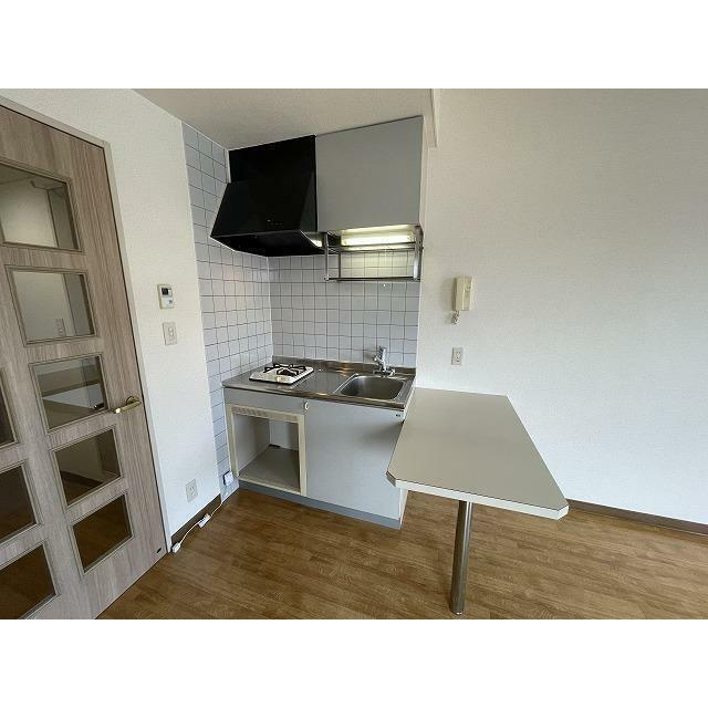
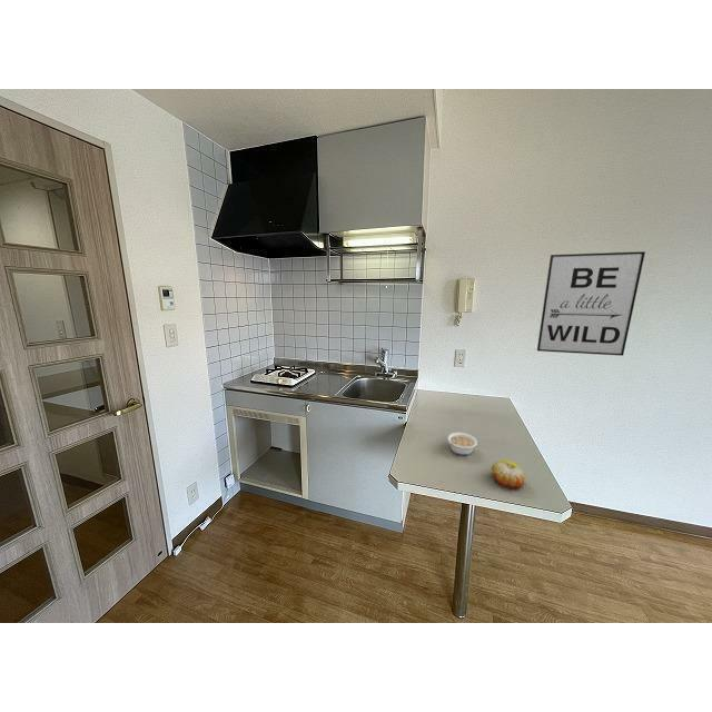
+ fruit [491,459,526,491]
+ wall art [536,250,646,357]
+ legume [446,432,478,456]
